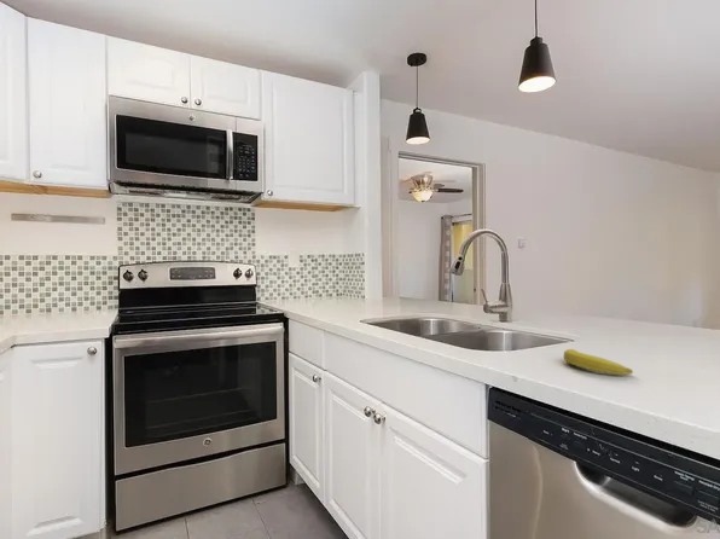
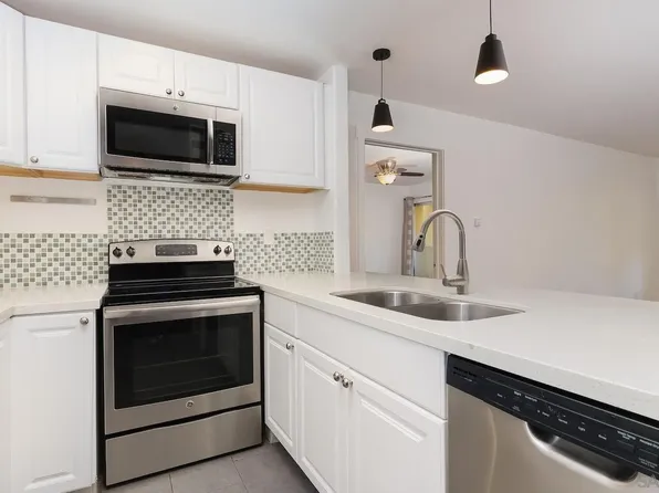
- banana [563,348,634,376]
